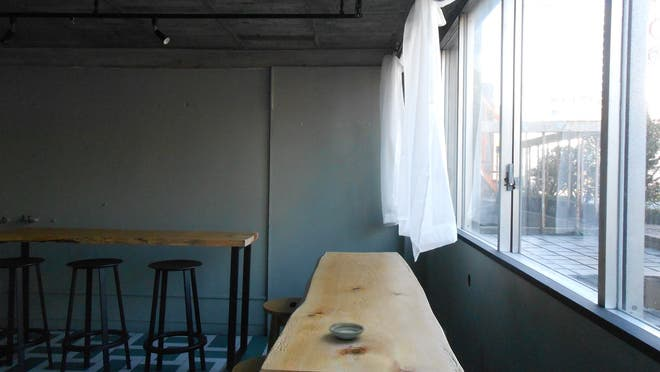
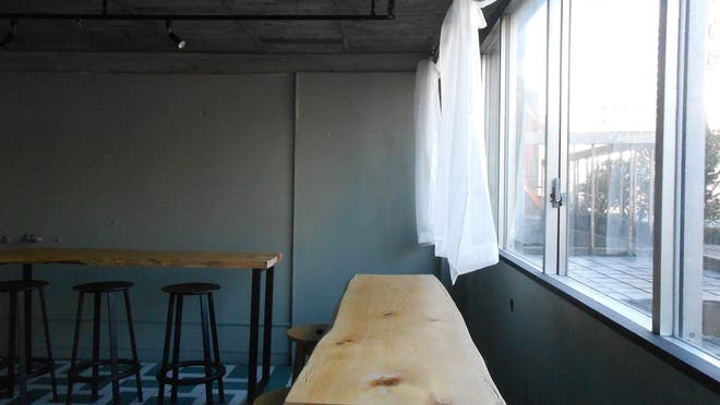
- saucer [328,321,366,340]
